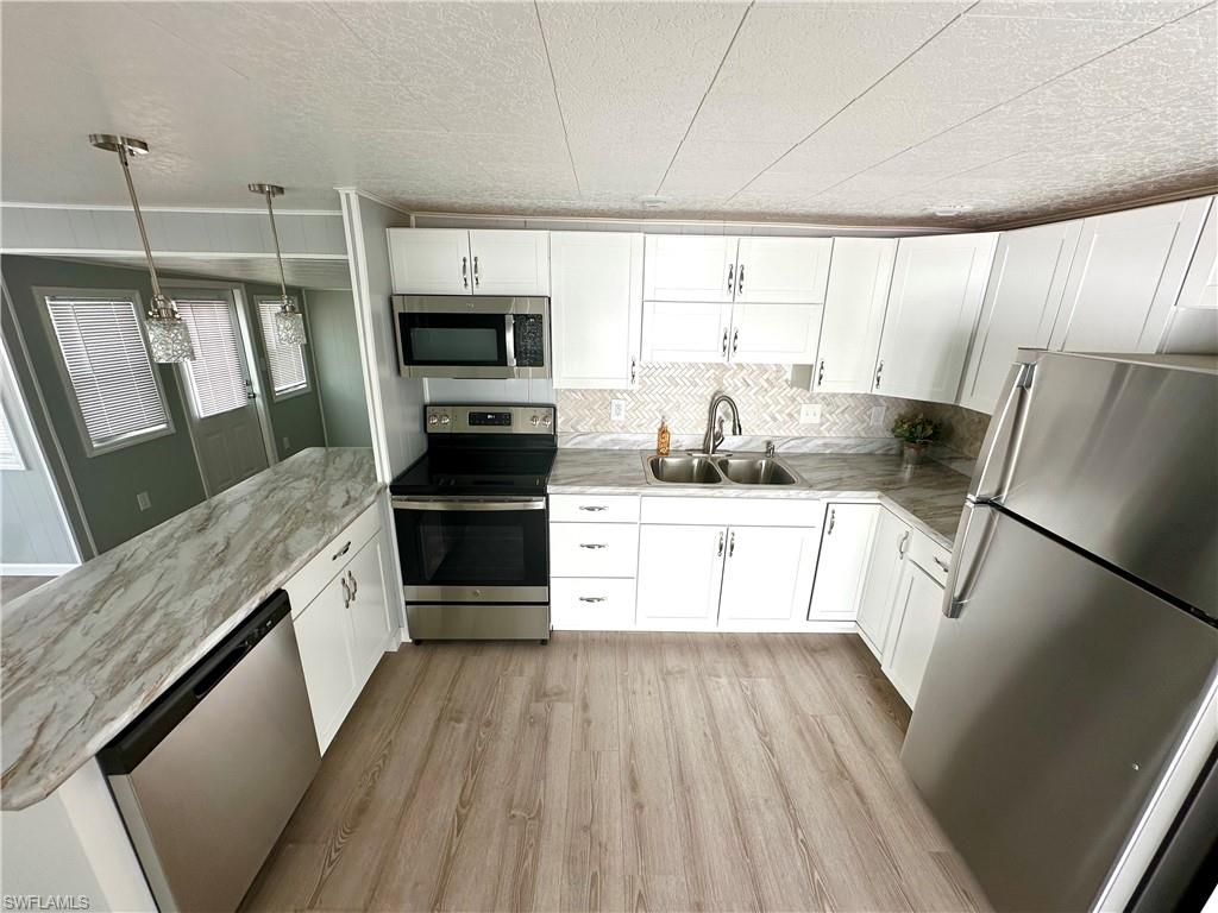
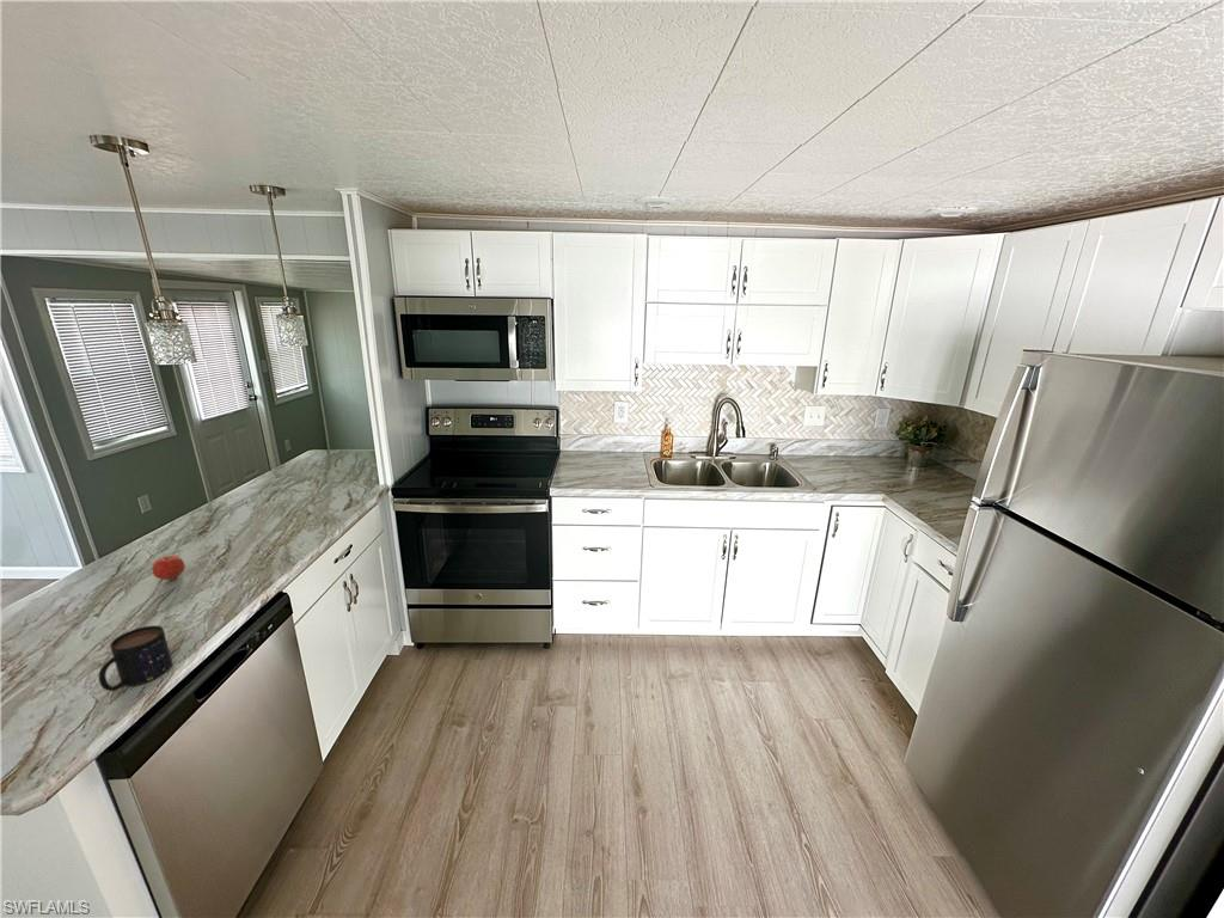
+ apple [151,555,186,581]
+ mug [98,624,173,692]
